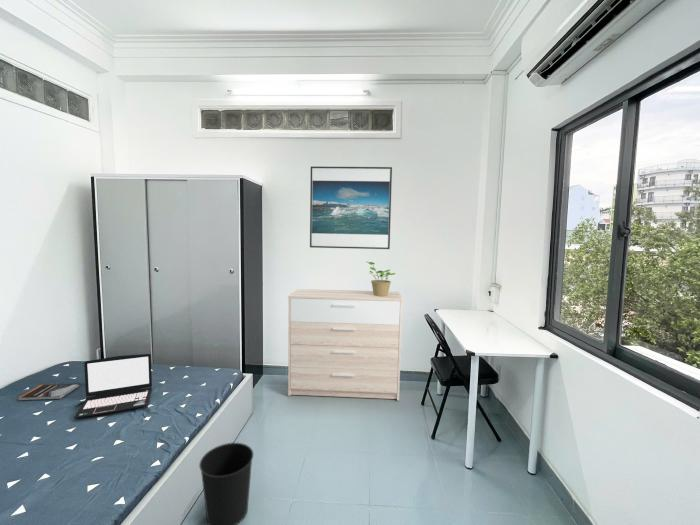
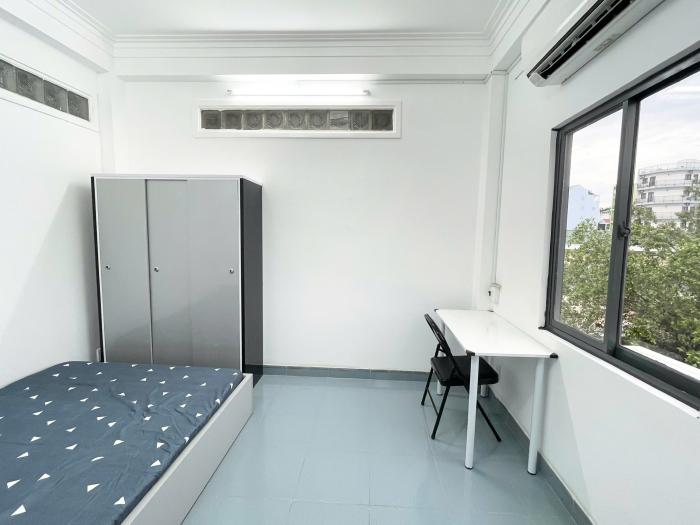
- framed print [309,165,393,250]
- sideboard [287,288,404,402]
- wastebasket [198,442,254,525]
- book [17,383,81,401]
- potted plant [365,260,396,296]
- laptop [74,353,153,419]
